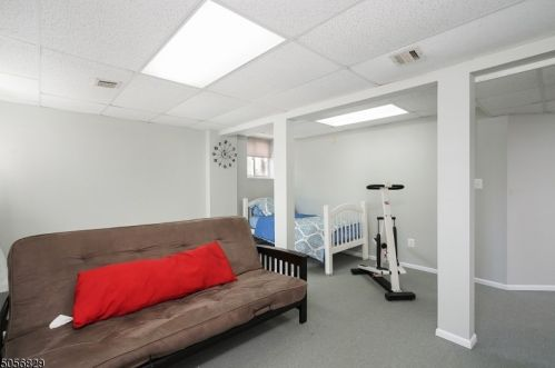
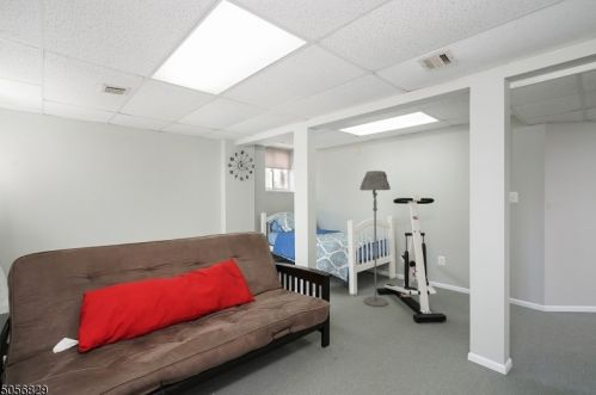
+ floor lamp [358,169,392,308]
